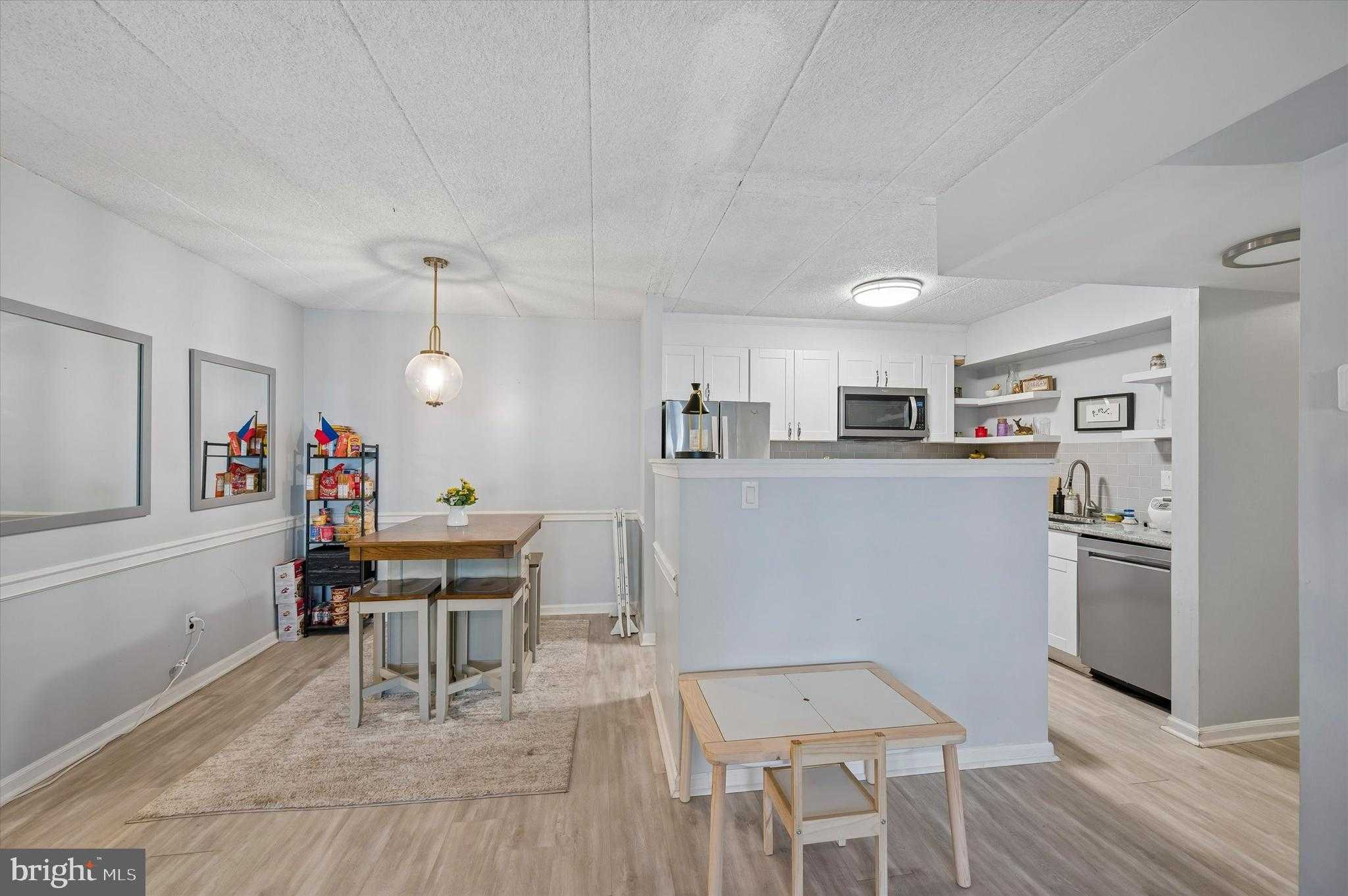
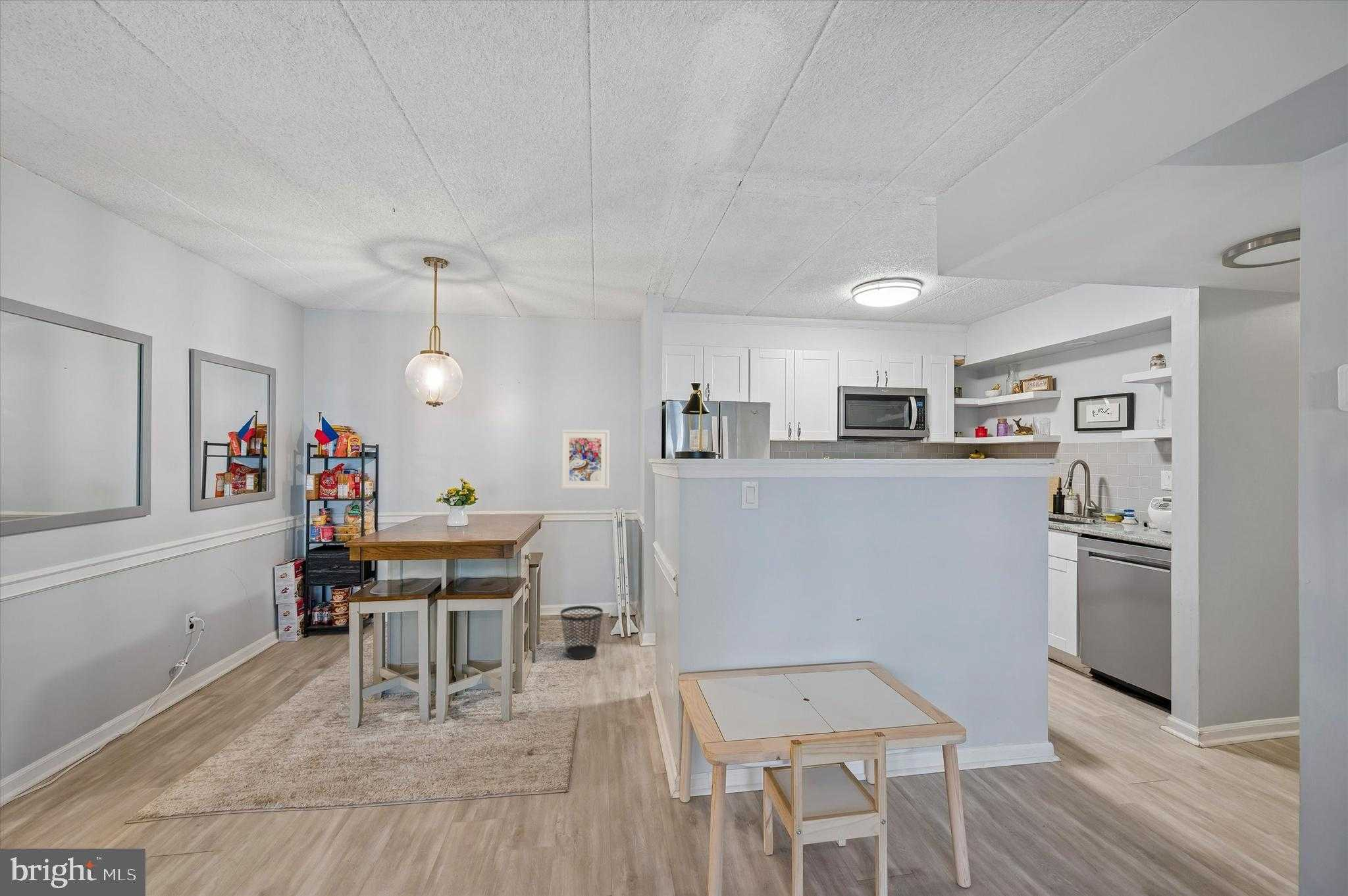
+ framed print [560,429,610,489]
+ wastebasket [559,605,604,660]
